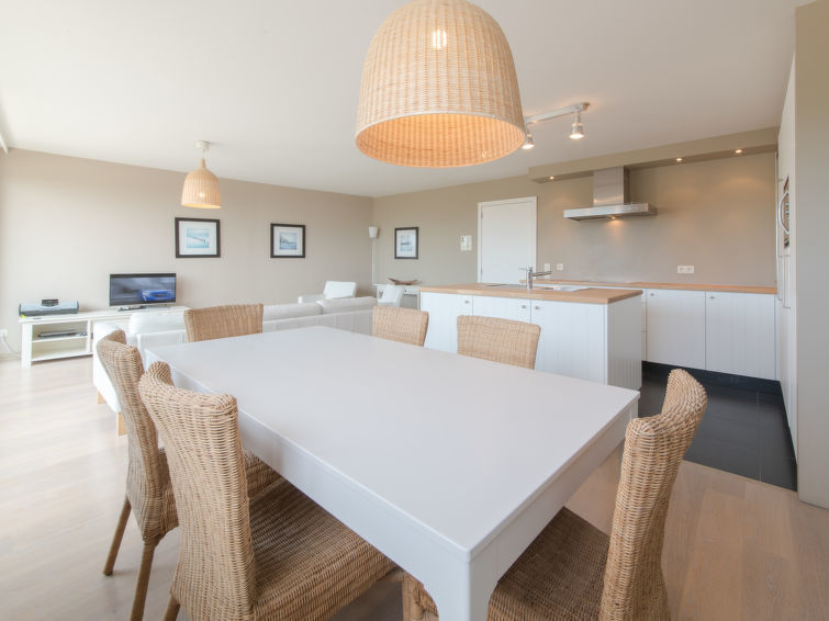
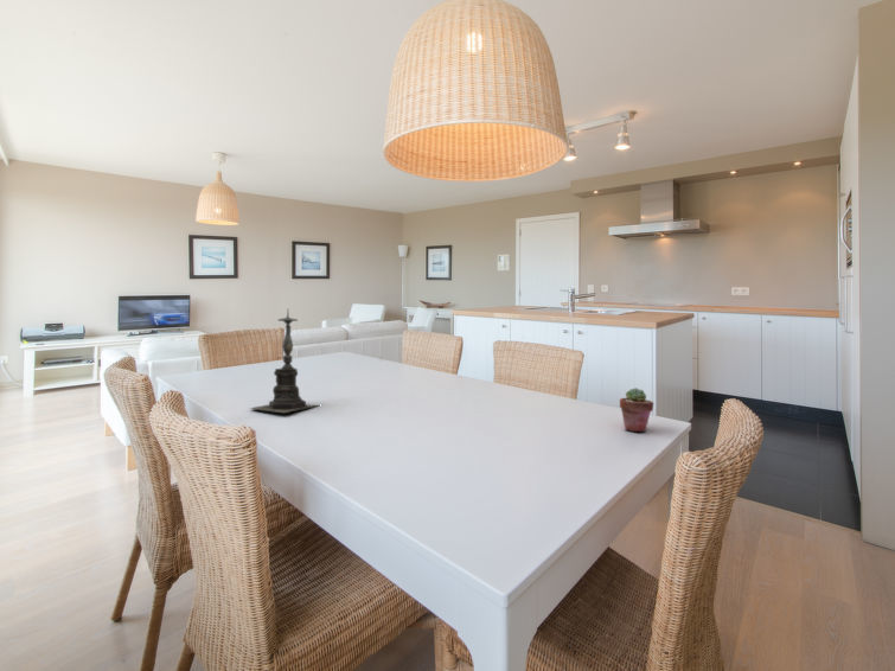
+ potted succulent [619,386,654,433]
+ candle holder [248,309,319,414]
